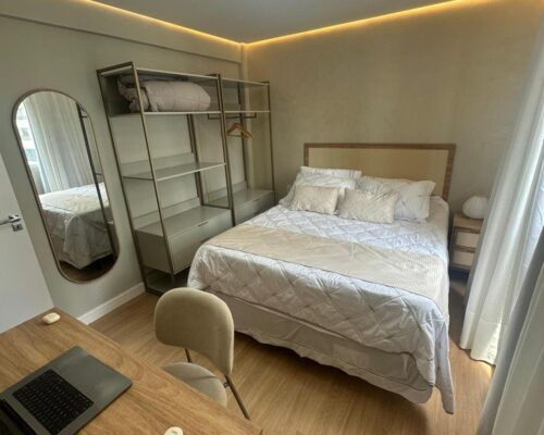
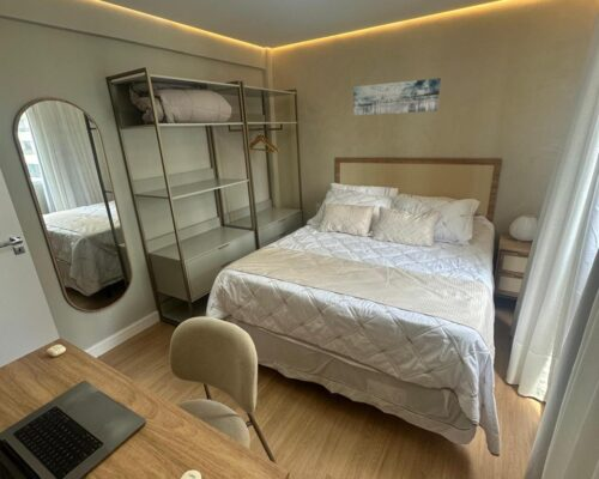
+ wall art [352,77,442,116]
